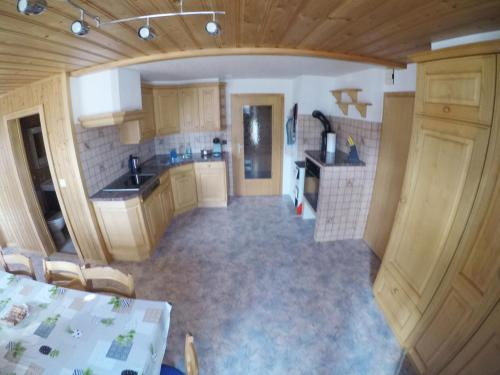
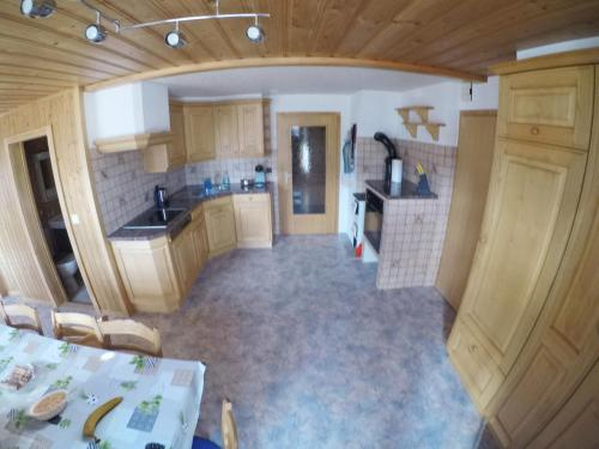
+ legume [28,387,78,421]
+ fruit [81,395,125,445]
